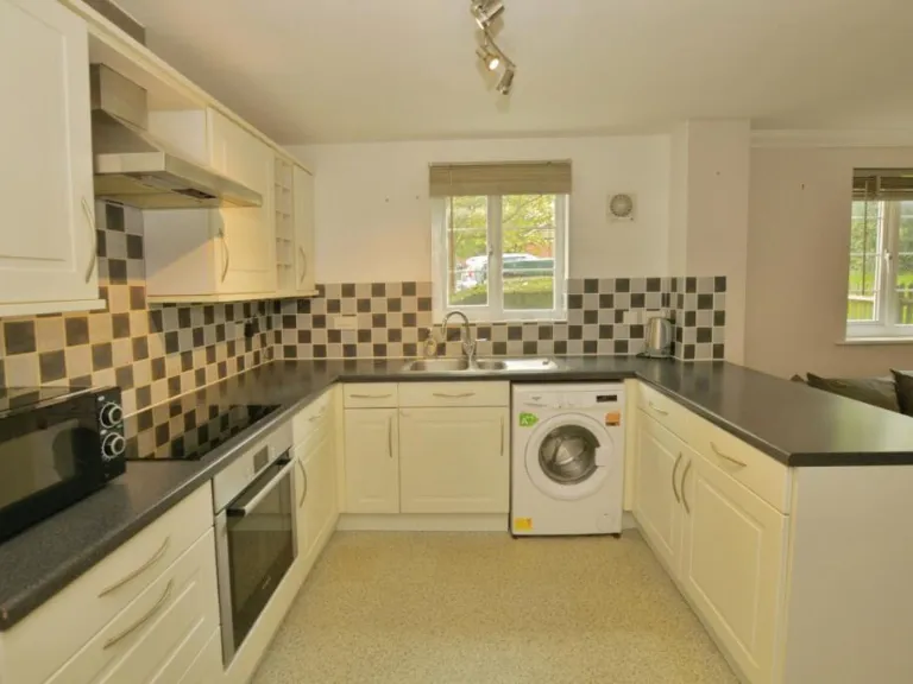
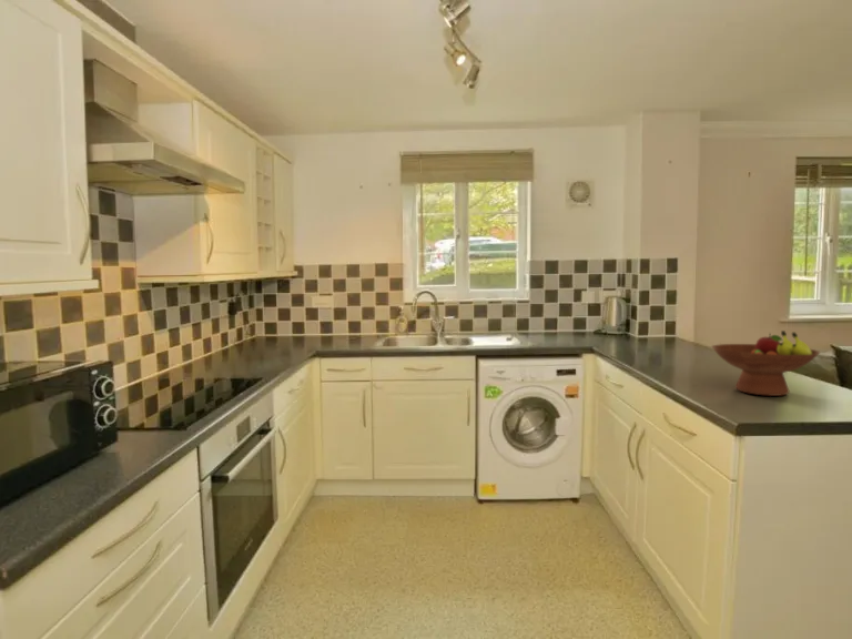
+ fruit bowl [710,329,821,397]
